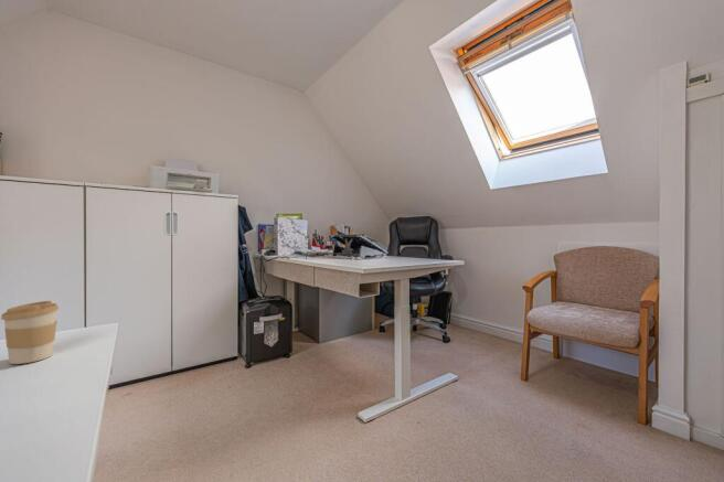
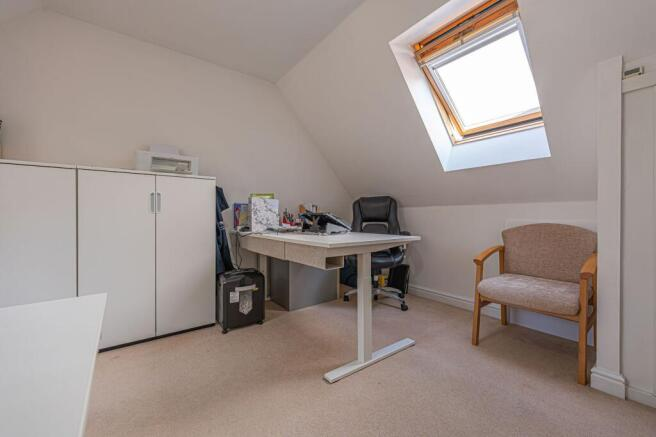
- coffee cup [0,300,60,365]
